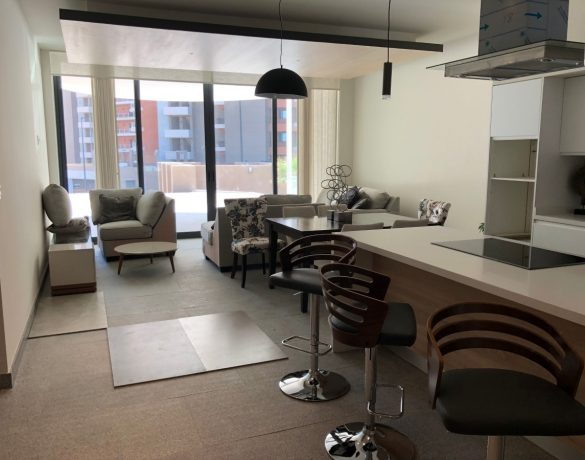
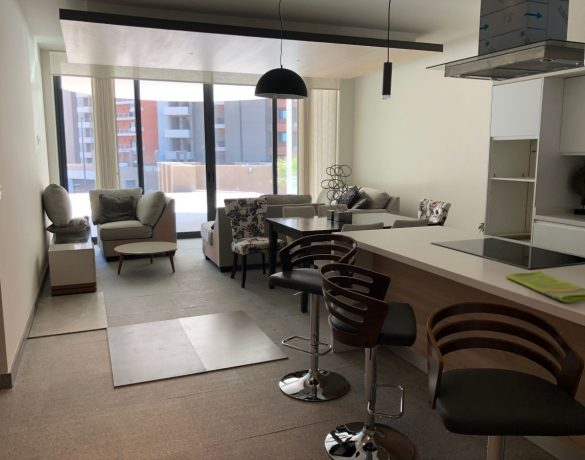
+ dish towel [505,269,585,303]
